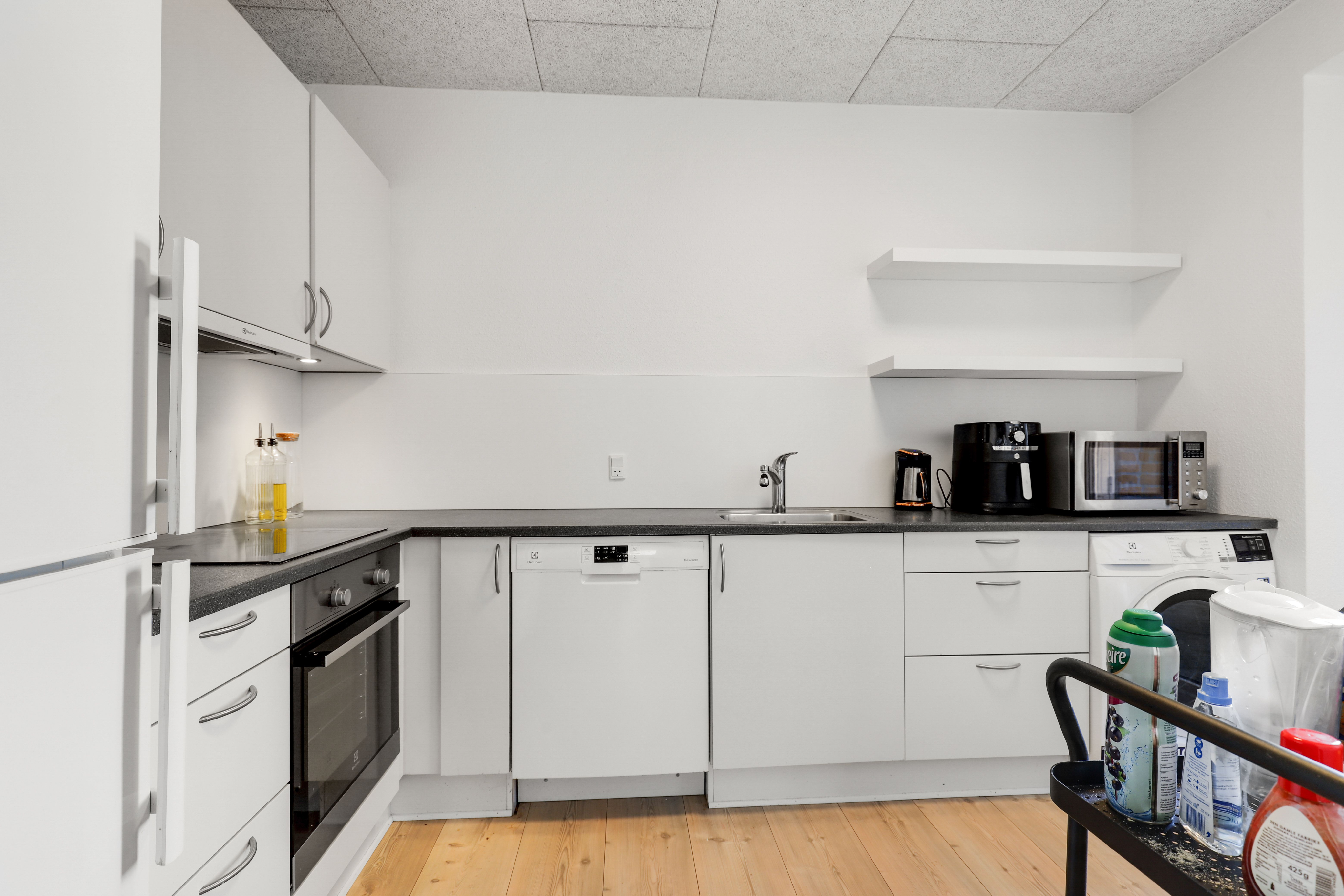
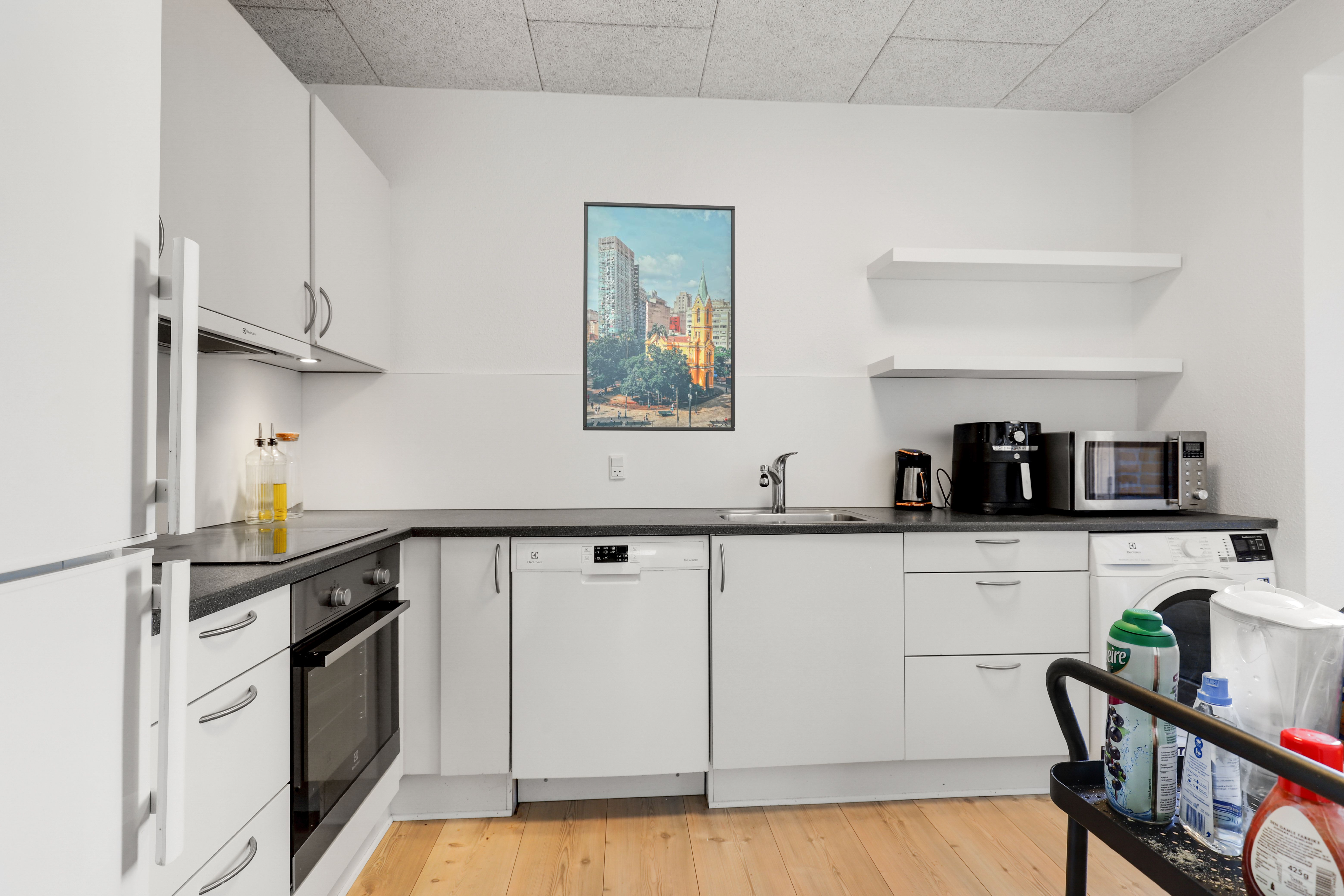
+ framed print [582,201,735,432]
